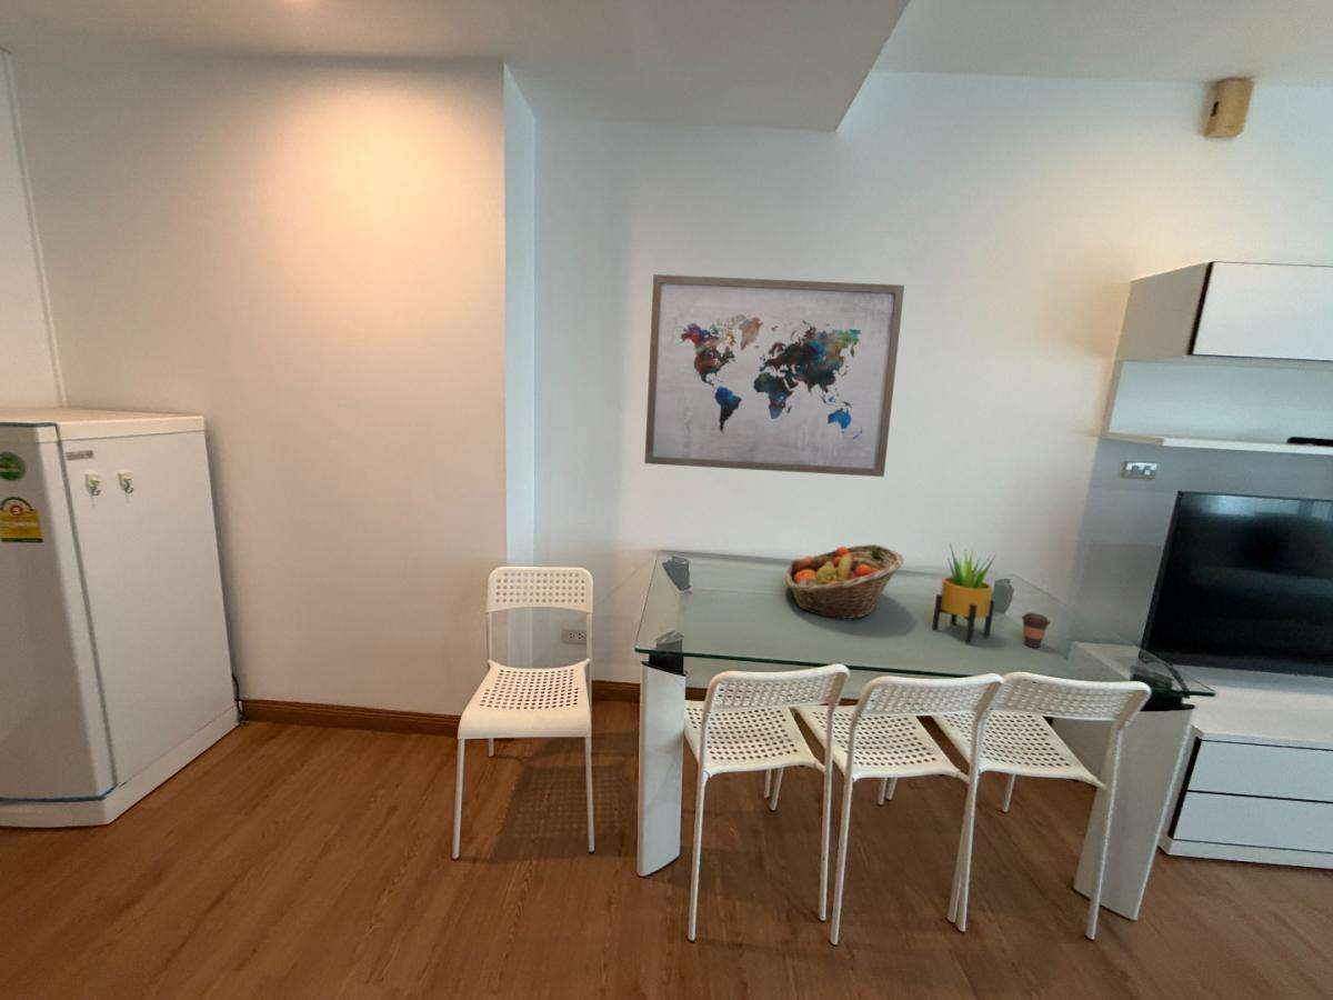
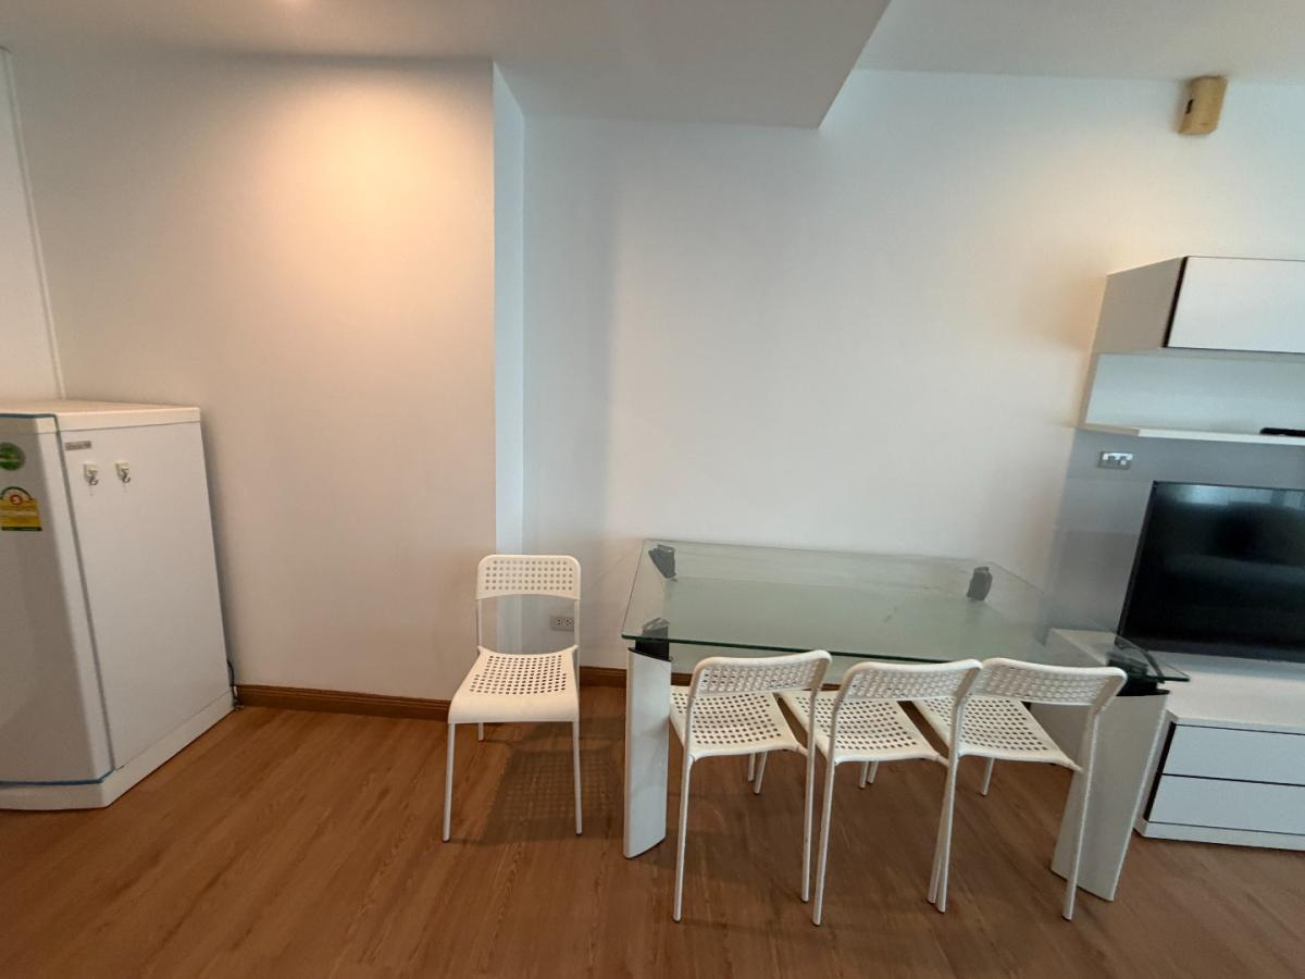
- fruit basket [784,543,905,621]
- coffee cup [1021,612,1051,649]
- wall art [643,273,905,478]
- potted plant [931,542,998,644]
